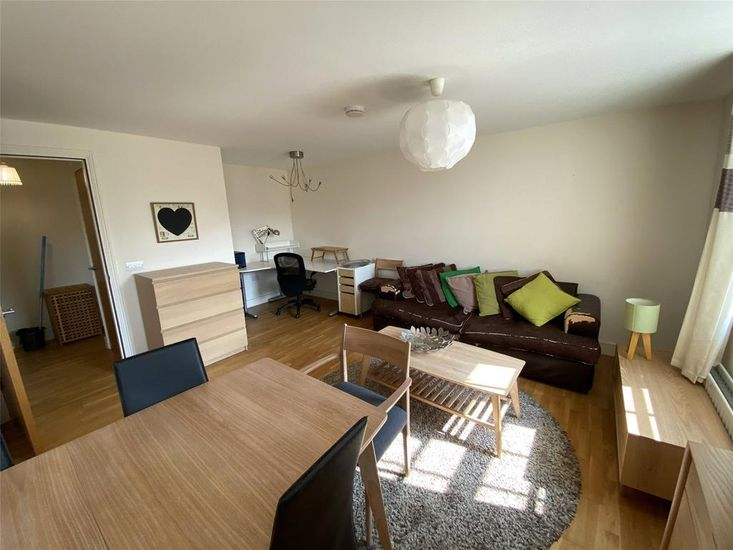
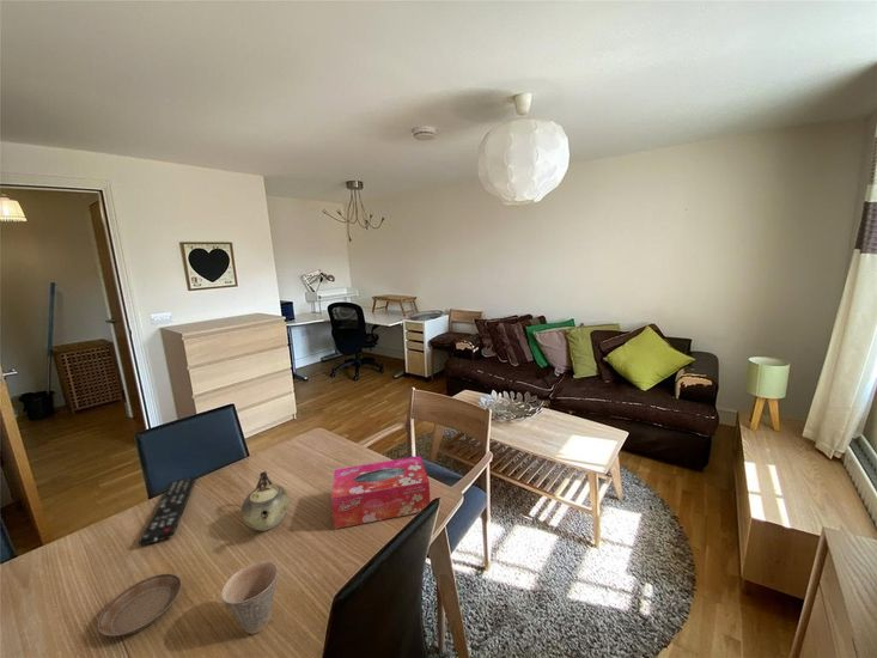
+ cup [220,560,279,635]
+ remote control [138,475,197,548]
+ tissue box [330,455,431,530]
+ teapot [240,470,291,532]
+ saucer [97,573,183,638]
